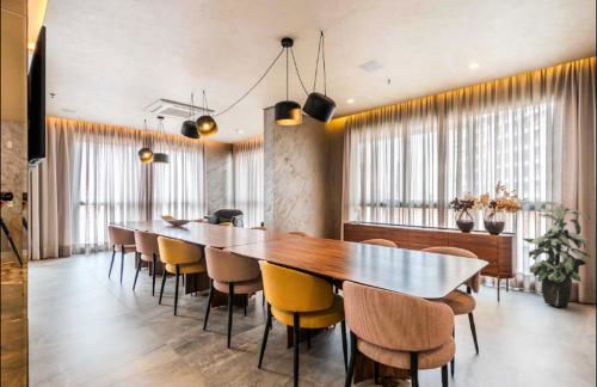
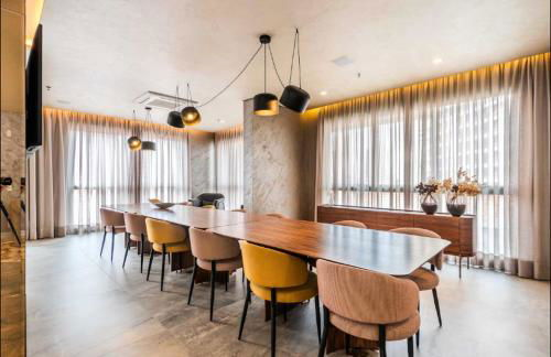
- indoor plant [522,201,592,308]
